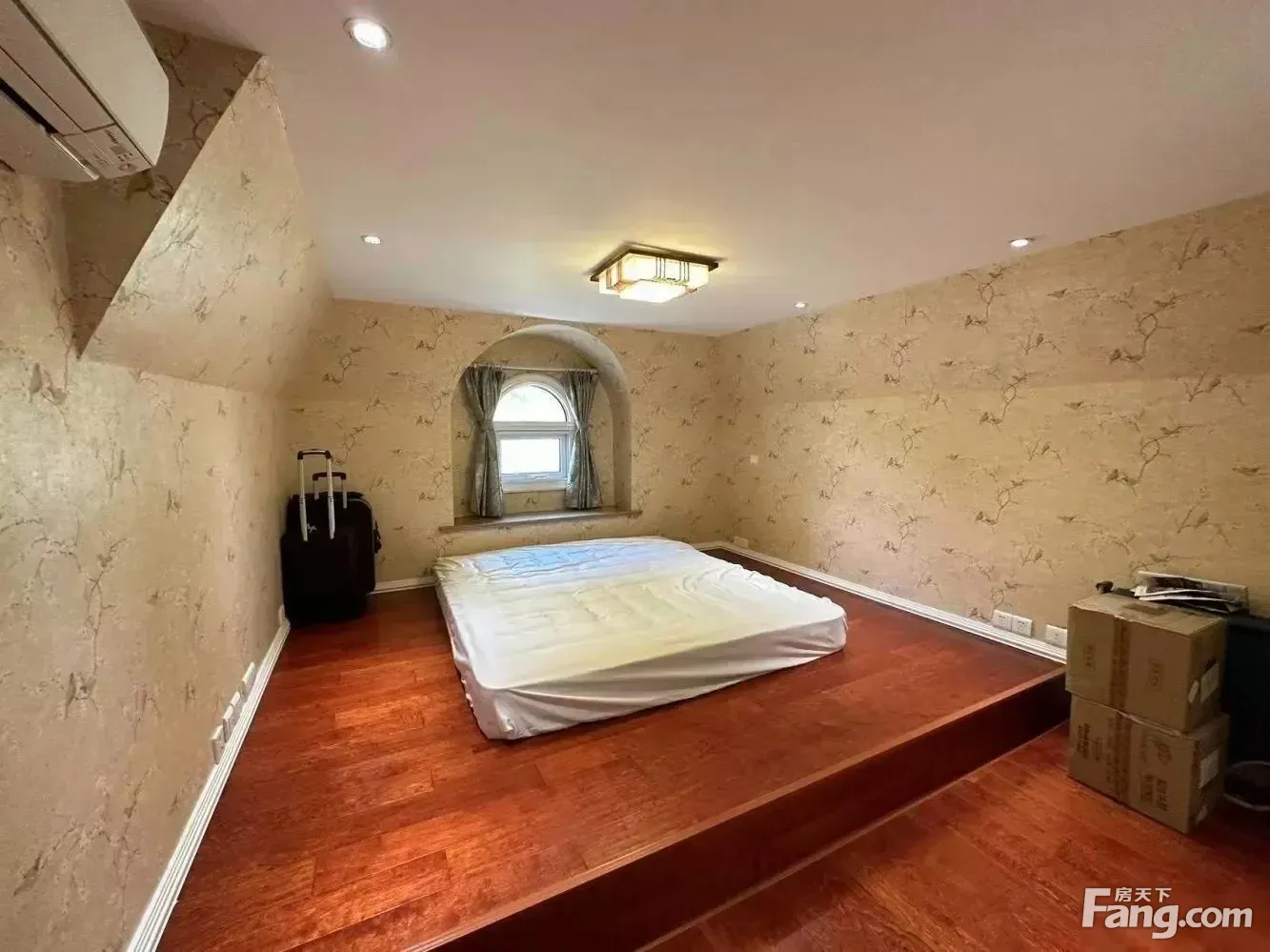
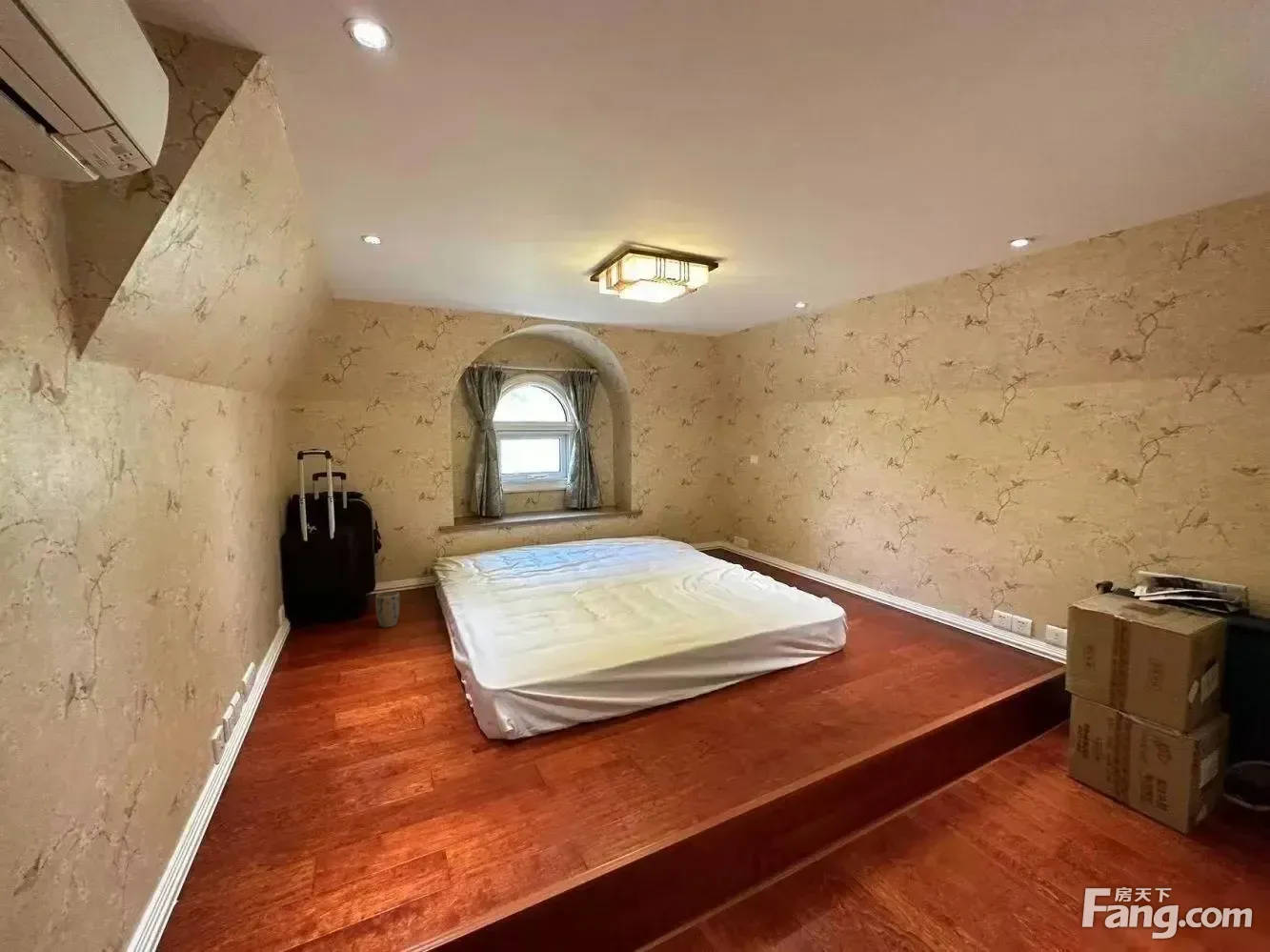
+ plant pot [374,591,401,629]
